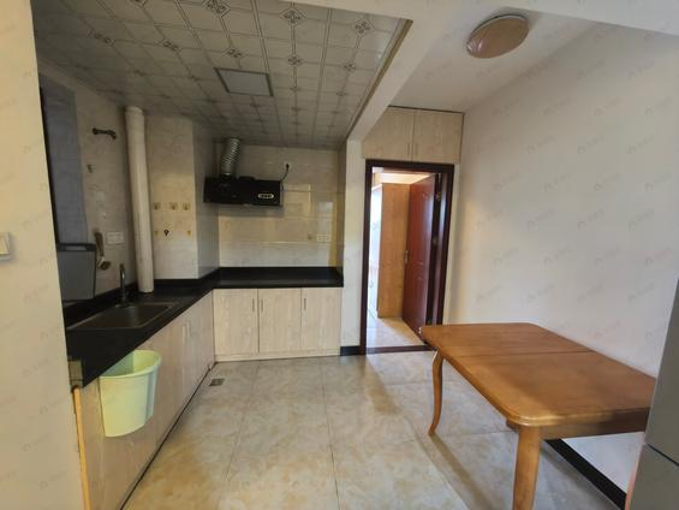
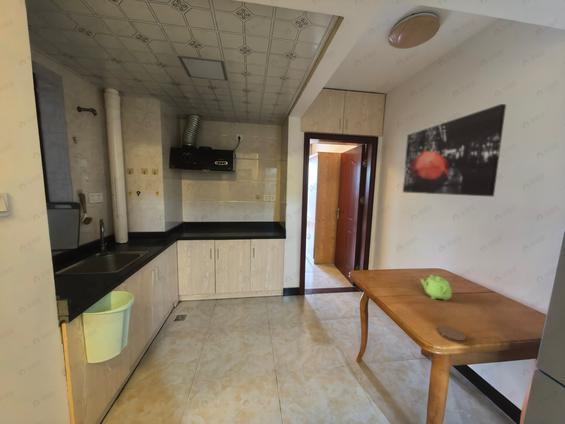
+ teapot [419,274,453,302]
+ wall art [402,103,507,197]
+ coaster [437,325,467,344]
